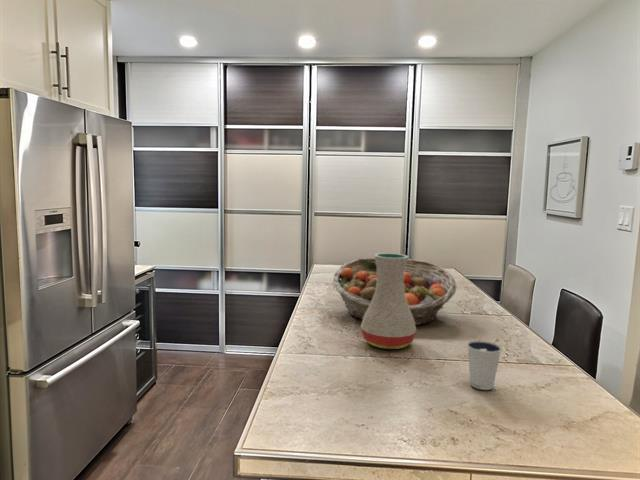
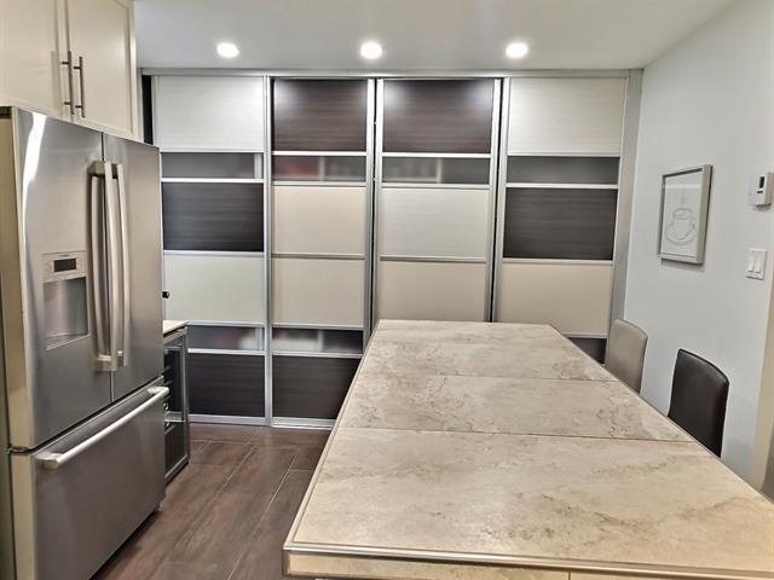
- vase [360,252,417,350]
- dixie cup [466,340,503,391]
- fruit basket [331,257,457,326]
